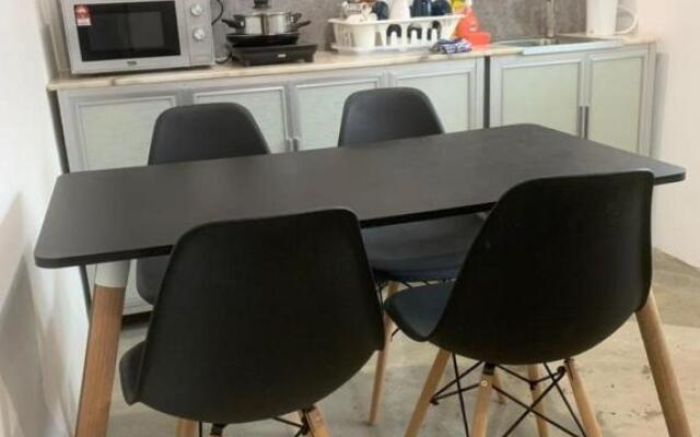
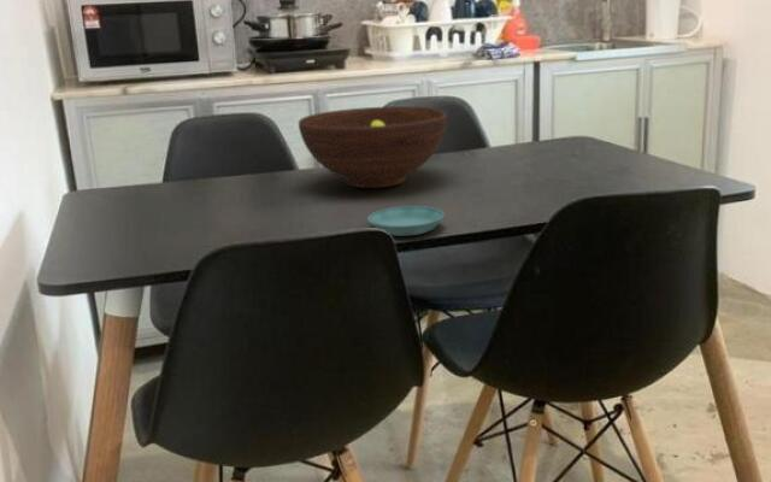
+ fruit bowl [298,105,448,189]
+ saucer [366,205,446,237]
